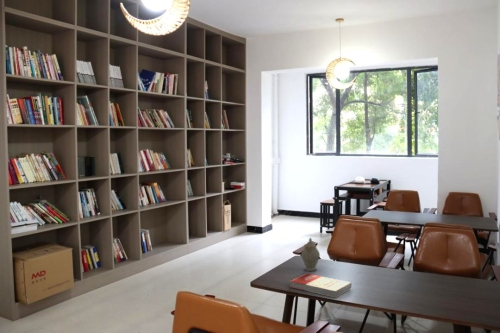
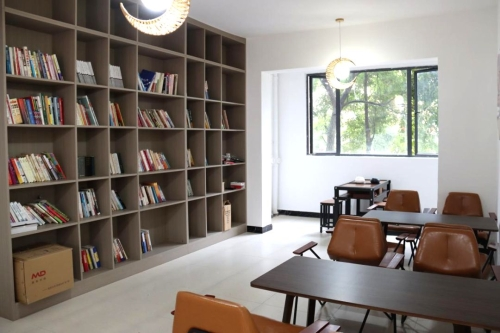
- chinaware [300,237,321,272]
- book [289,273,353,299]
